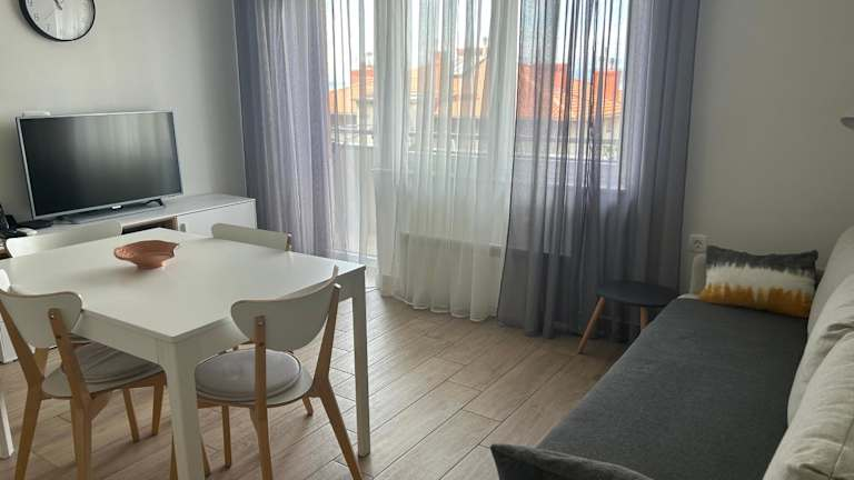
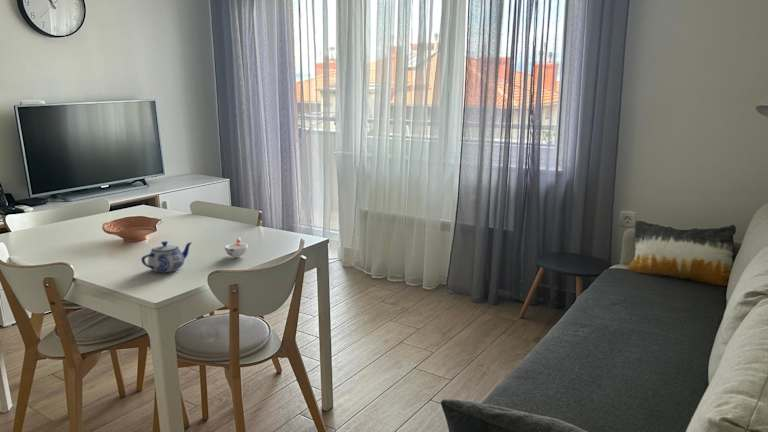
+ teapot [140,240,193,273]
+ cup [224,237,249,258]
